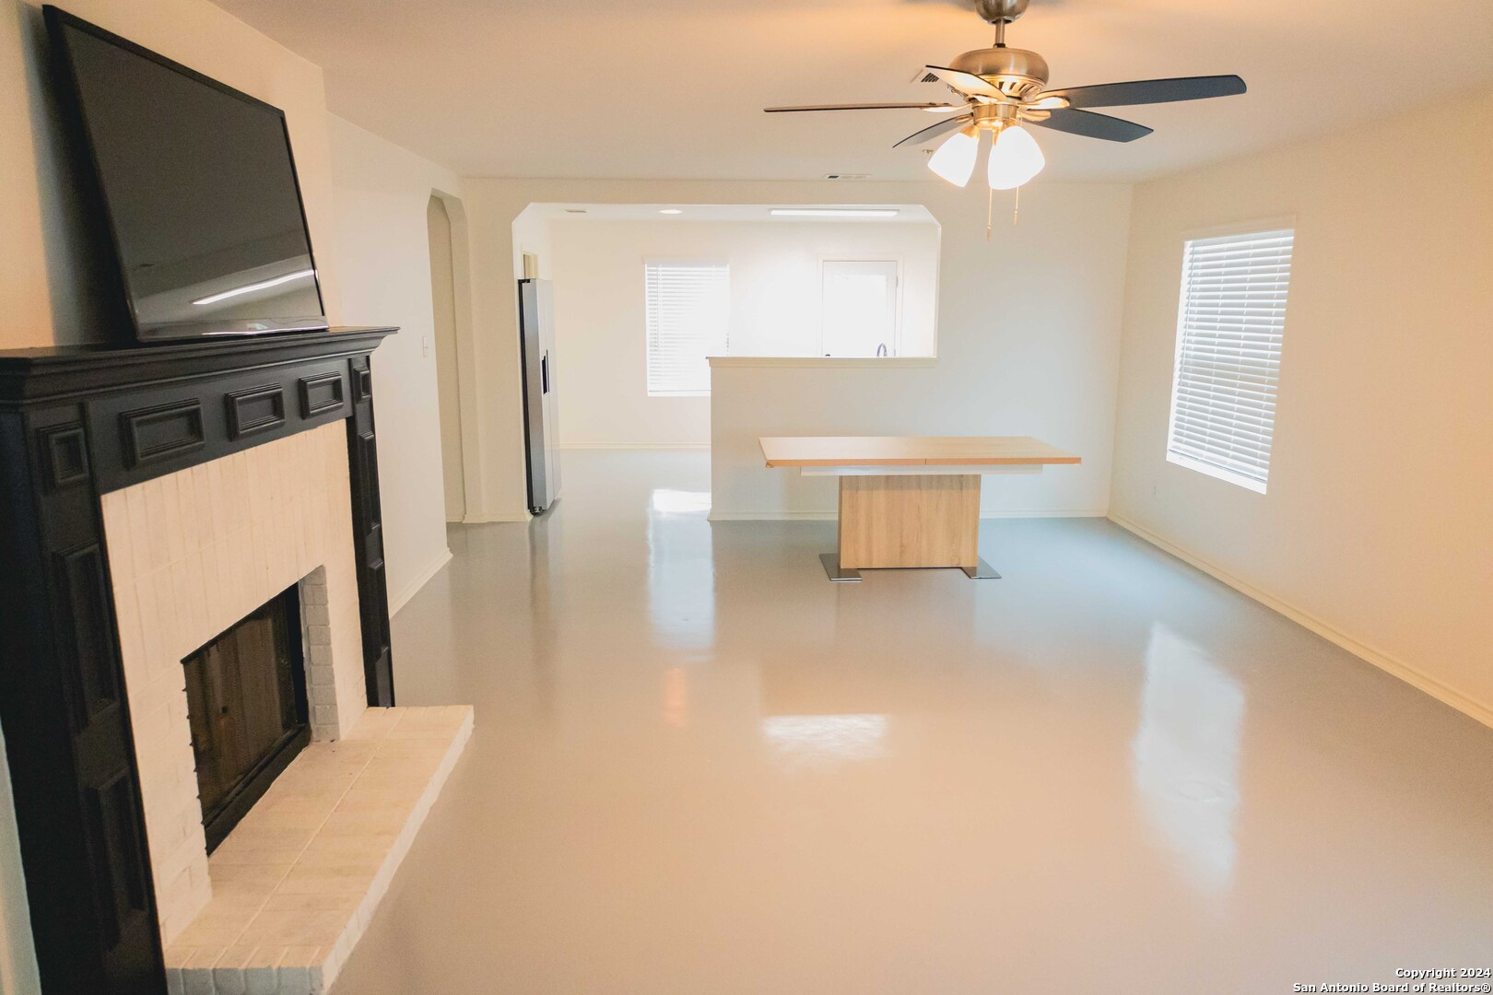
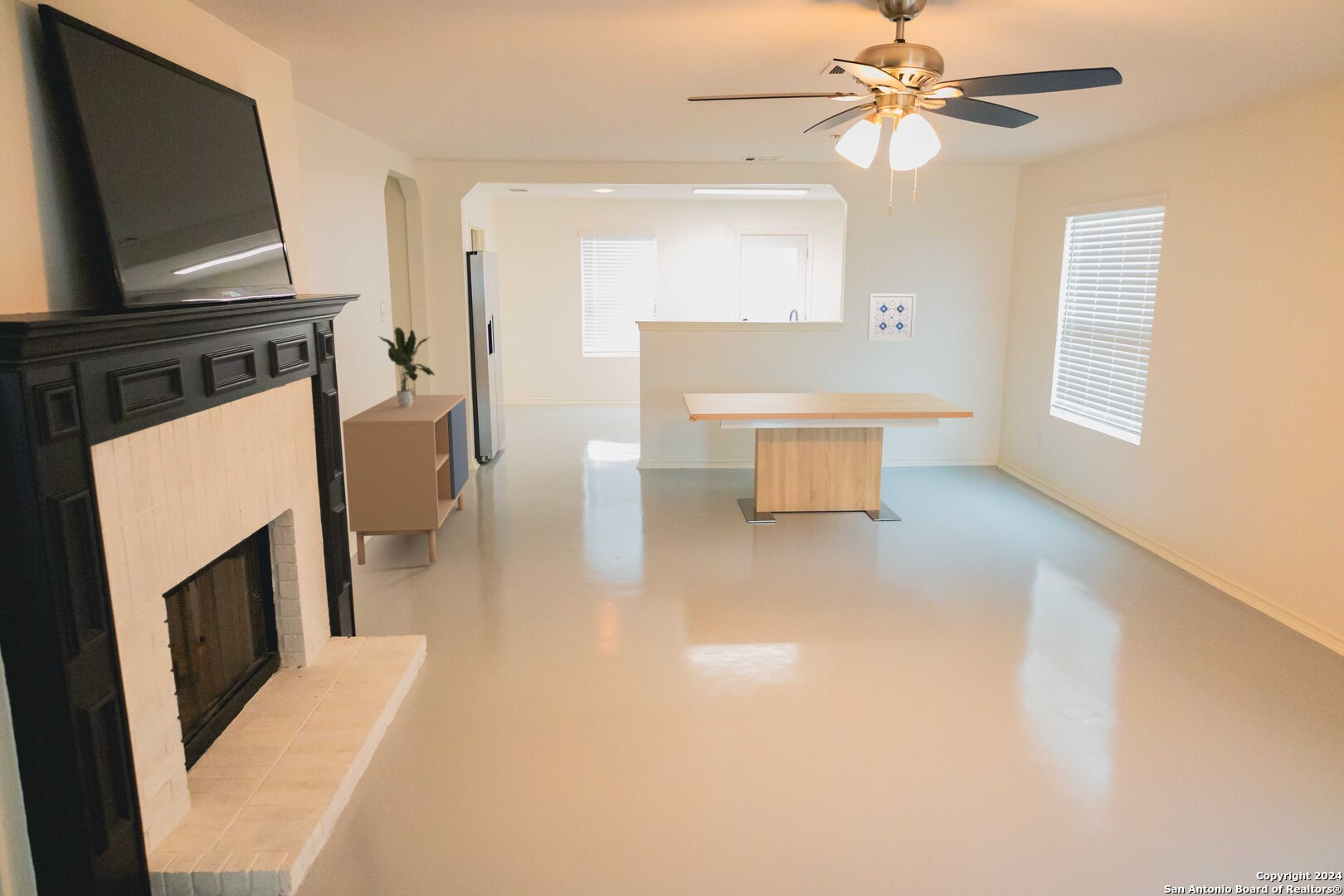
+ wall art [867,293,917,341]
+ storage cabinet [342,394,470,566]
+ potted plant [378,326,436,407]
